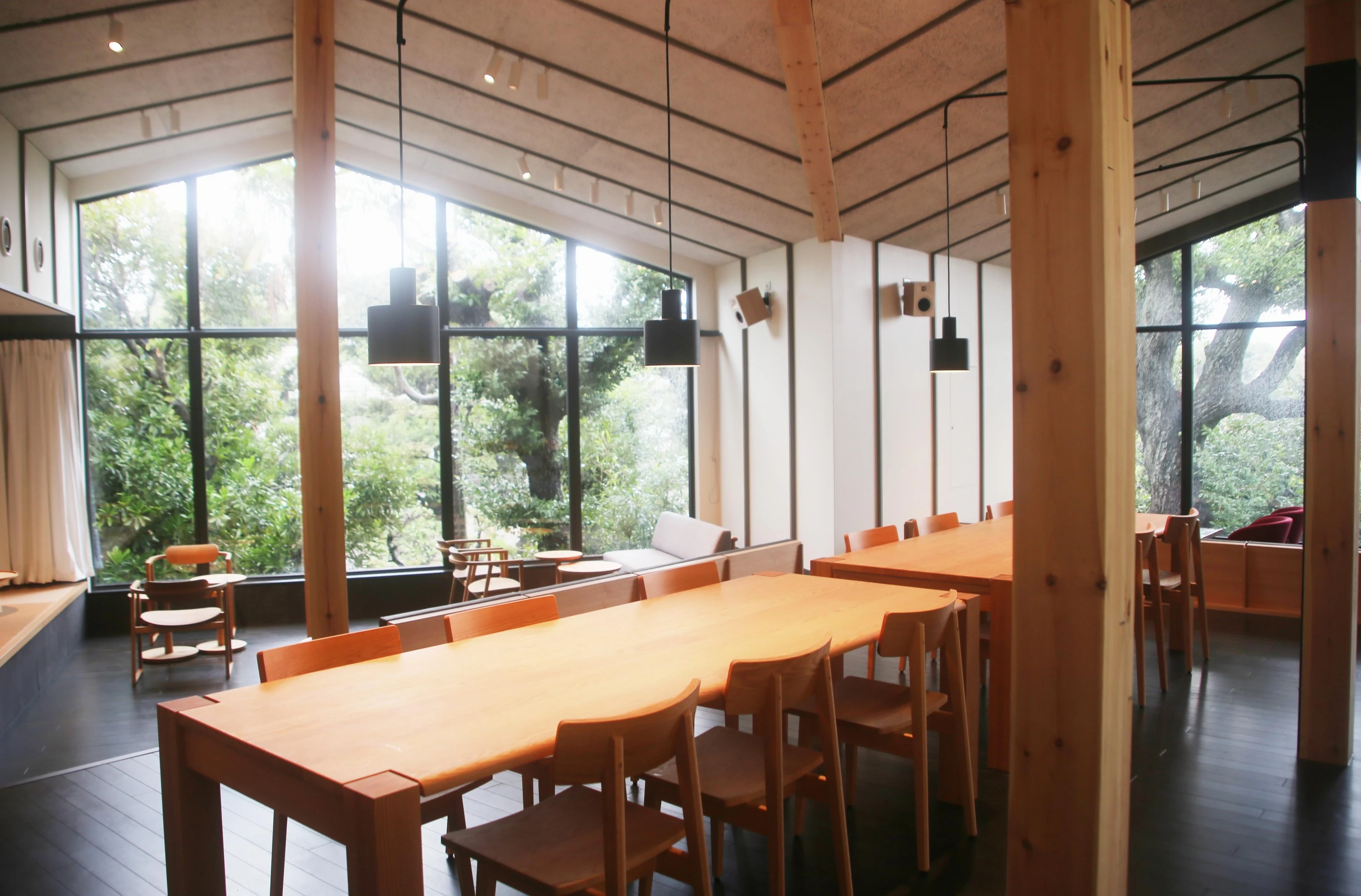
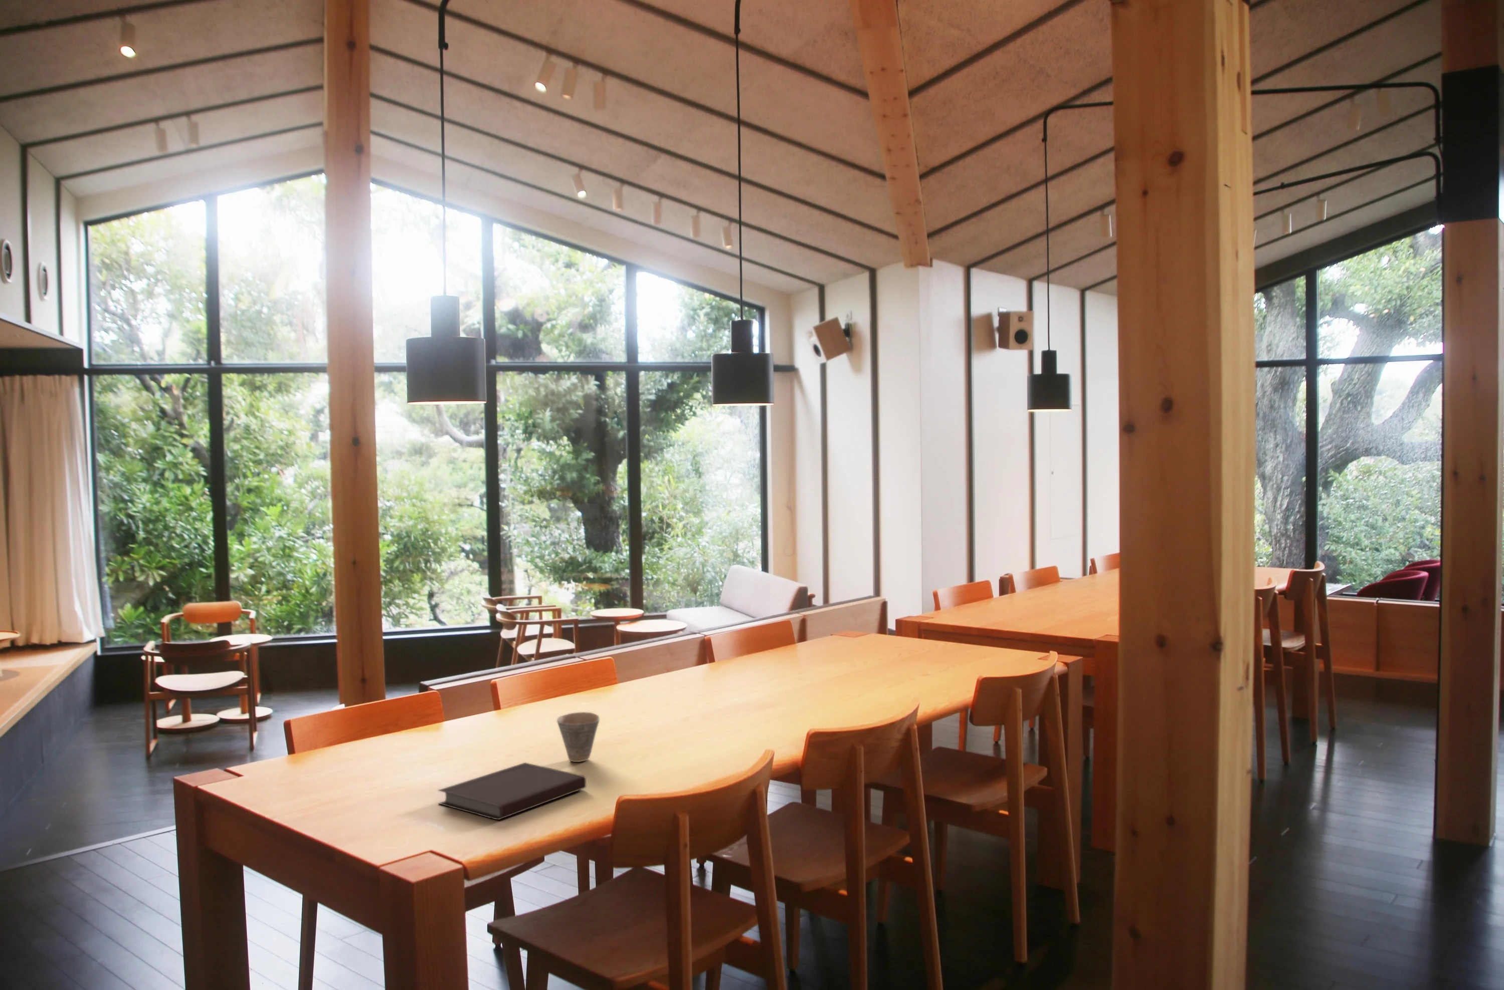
+ cup [557,712,600,762]
+ notebook [438,762,587,821]
